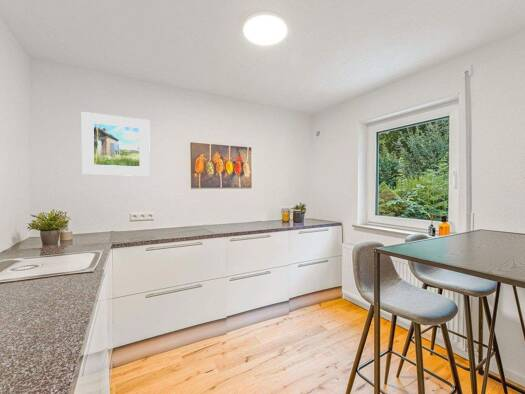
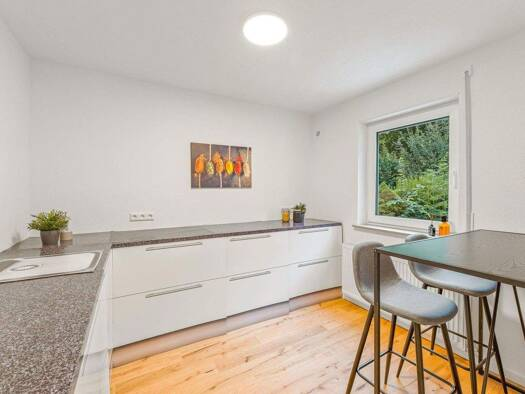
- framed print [81,111,151,177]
